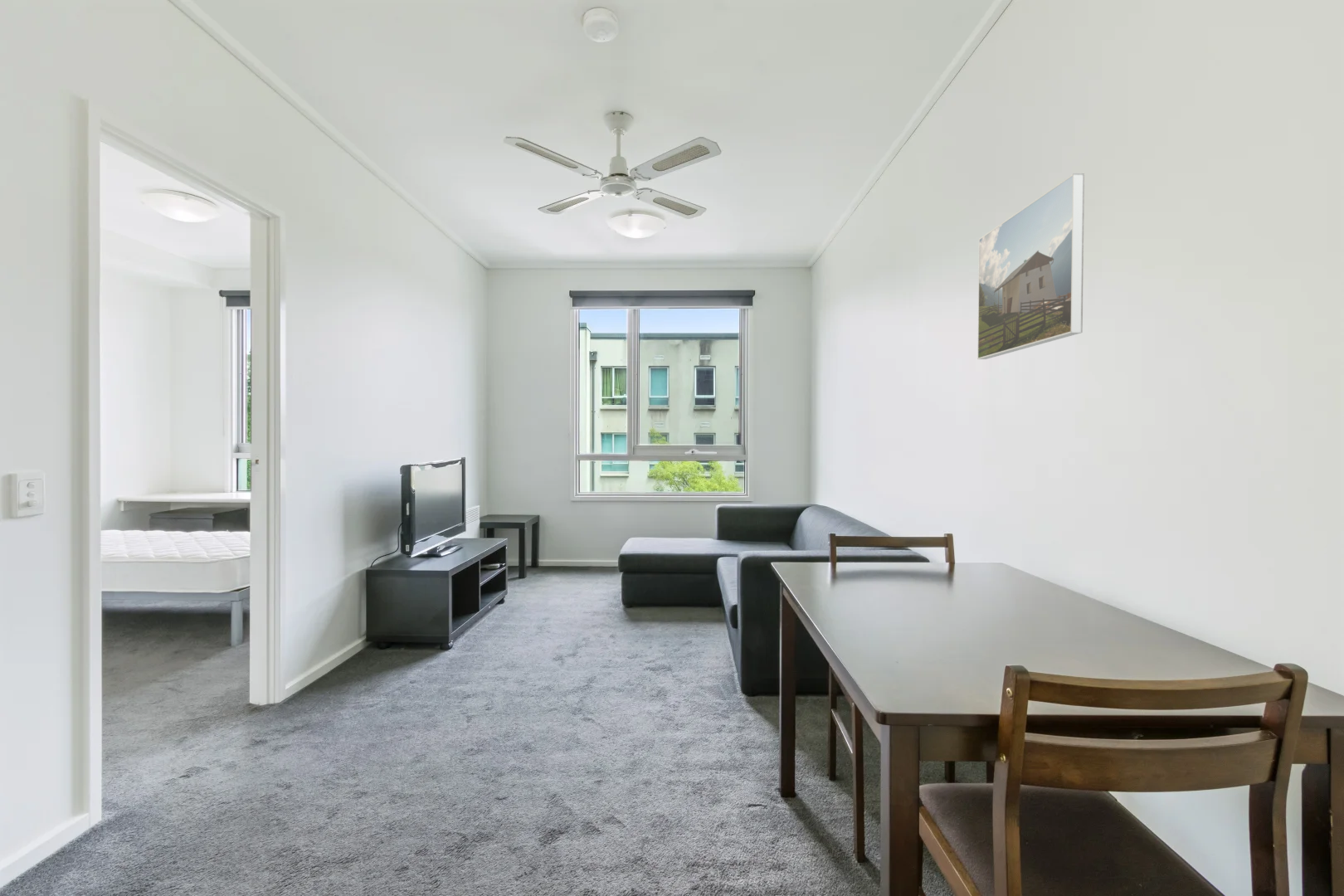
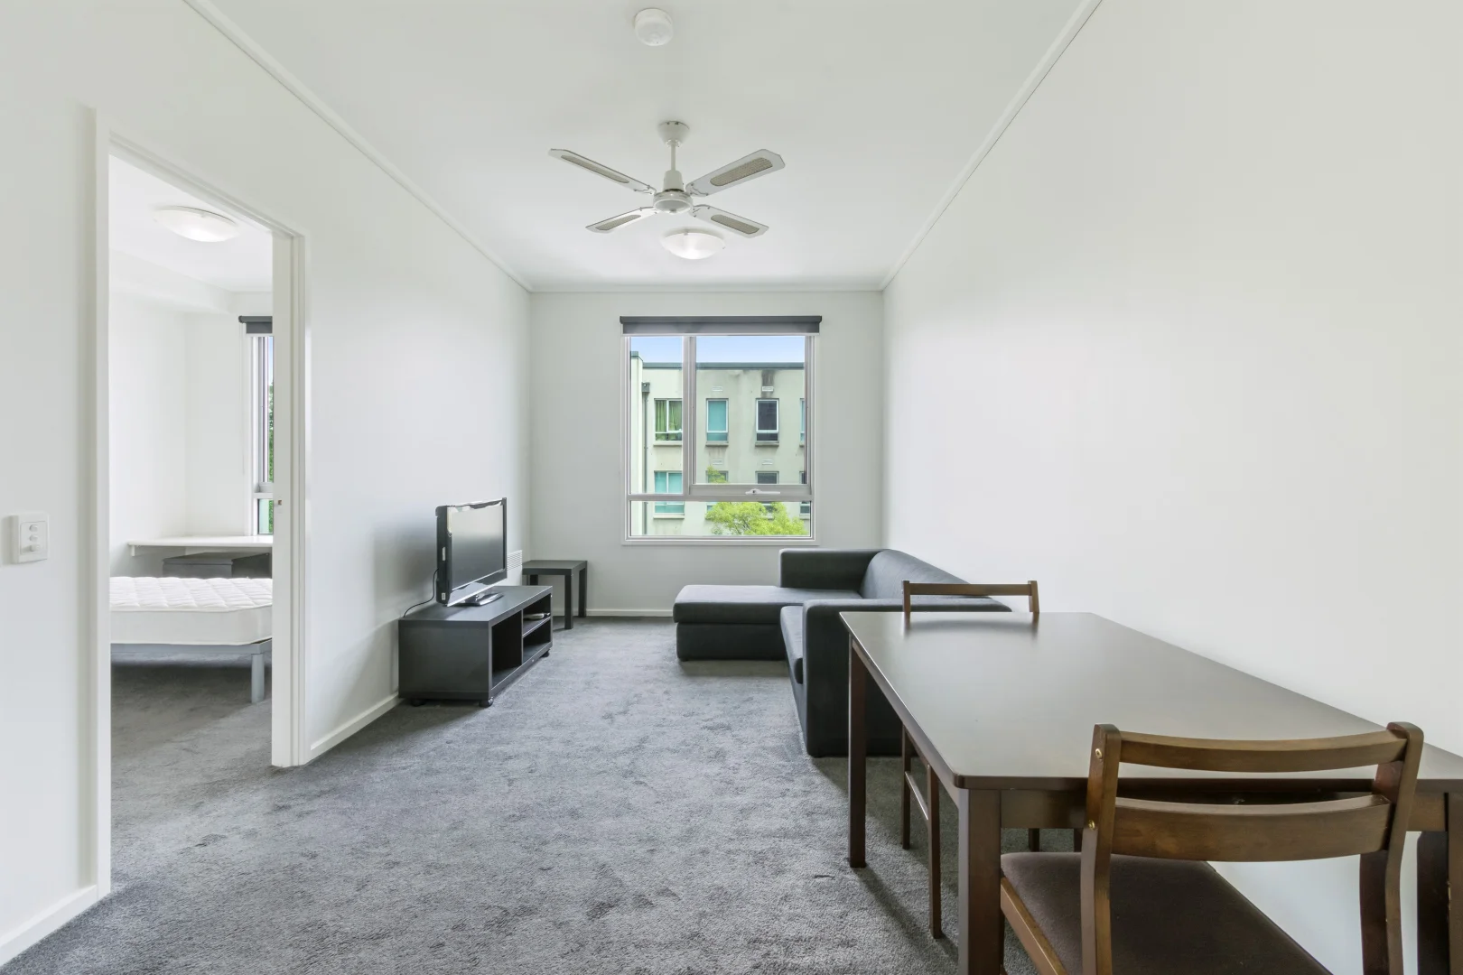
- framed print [976,173,1085,360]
